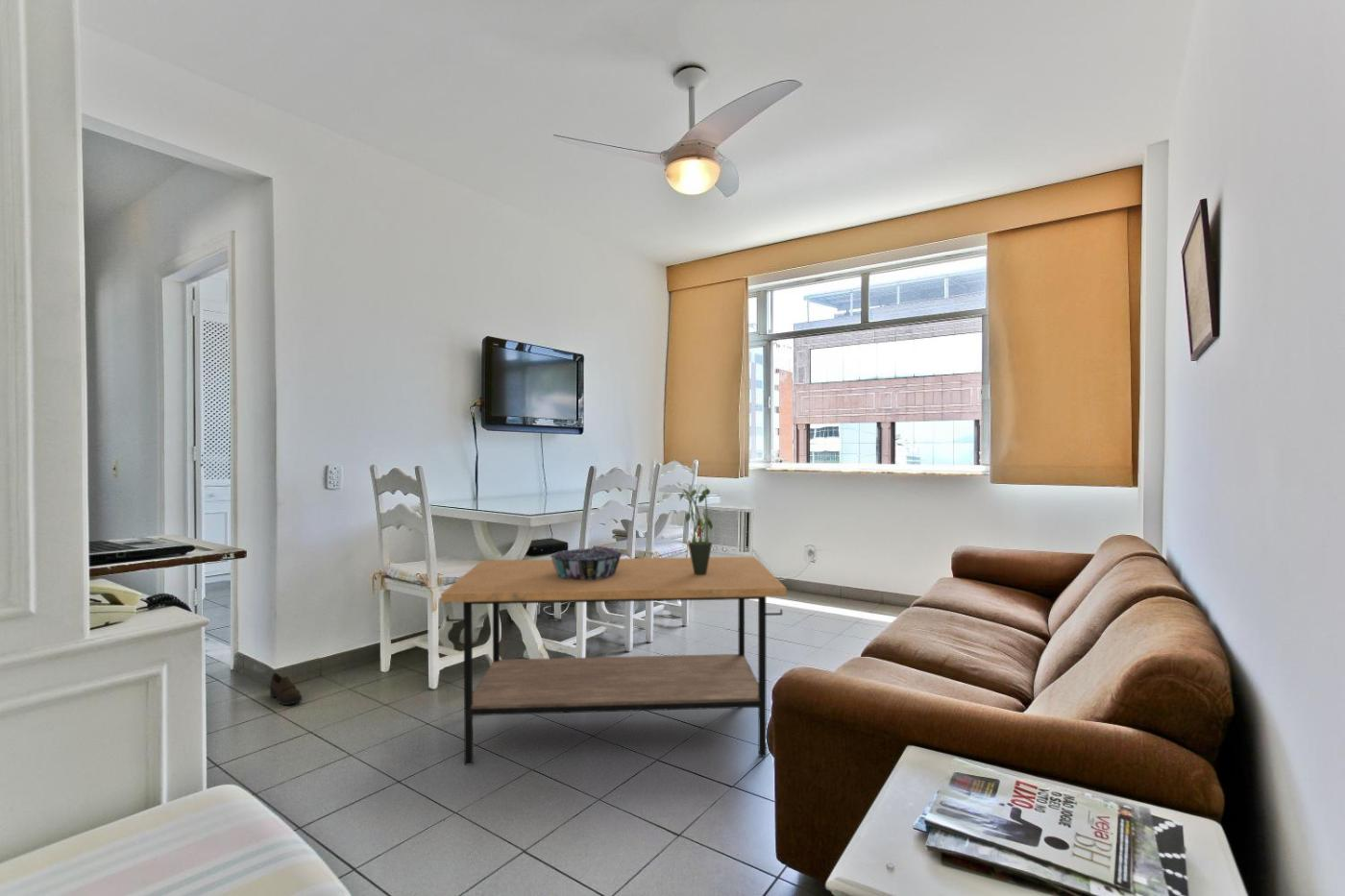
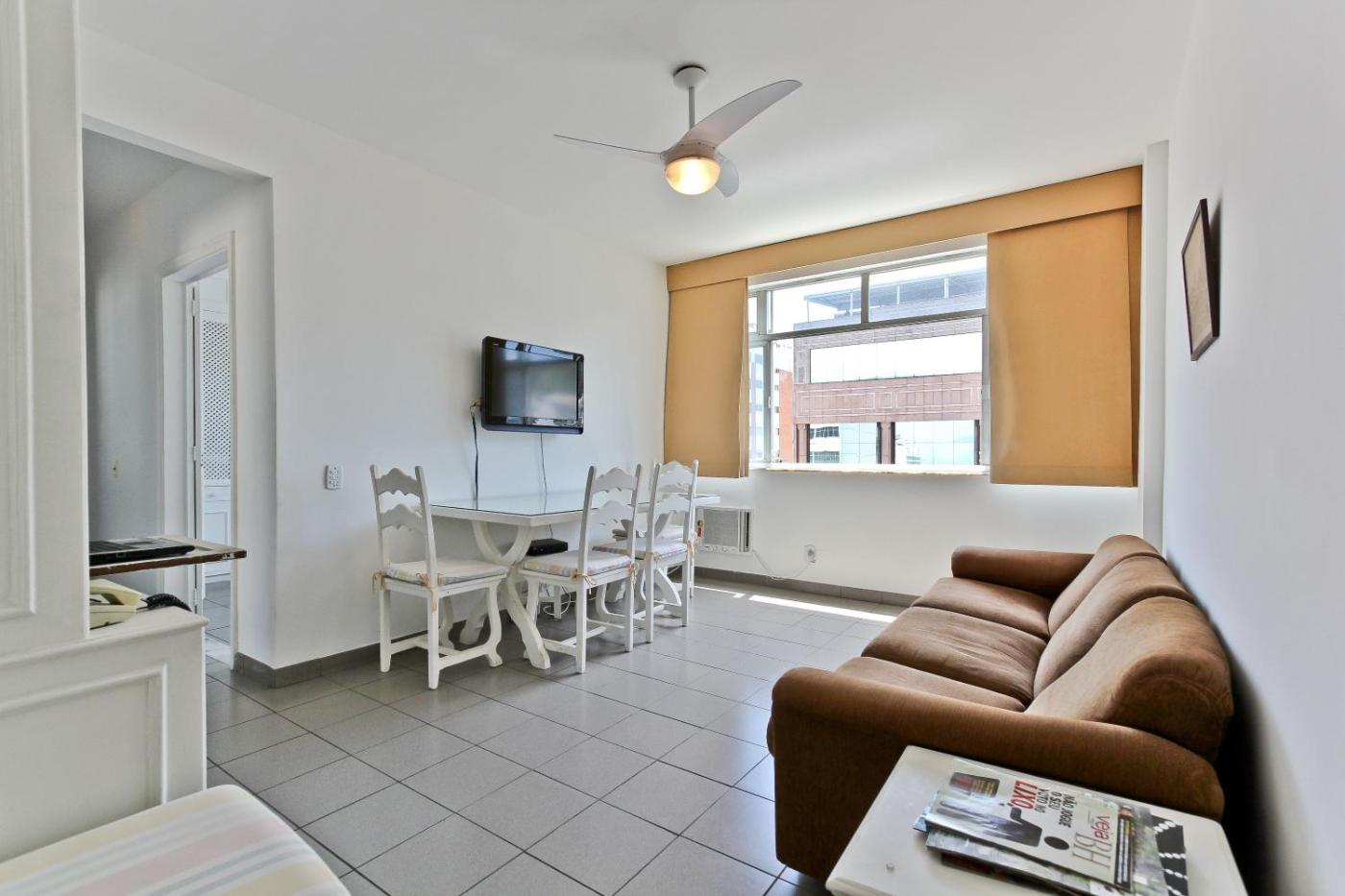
- potted plant [678,484,714,575]
- decorative bowl [550,547,624,580]
- coffee table [440,556,787,765]
- shoe [269,672,303,706]
